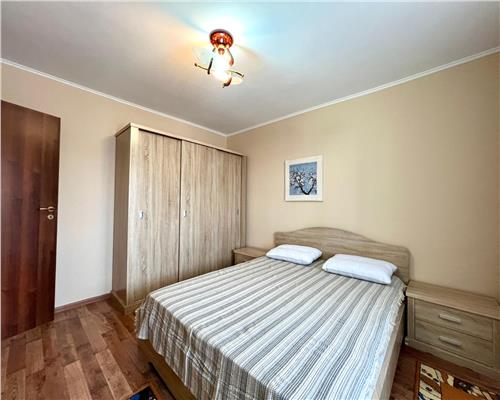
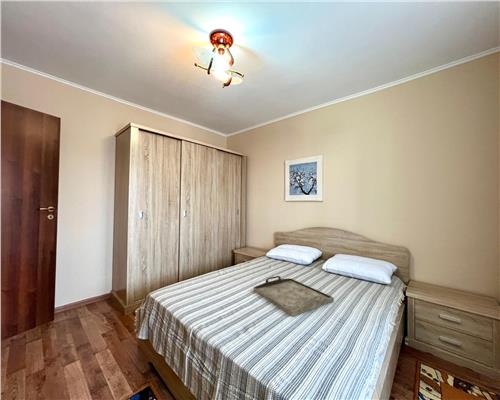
+ serving tray [253,275,335,317]
